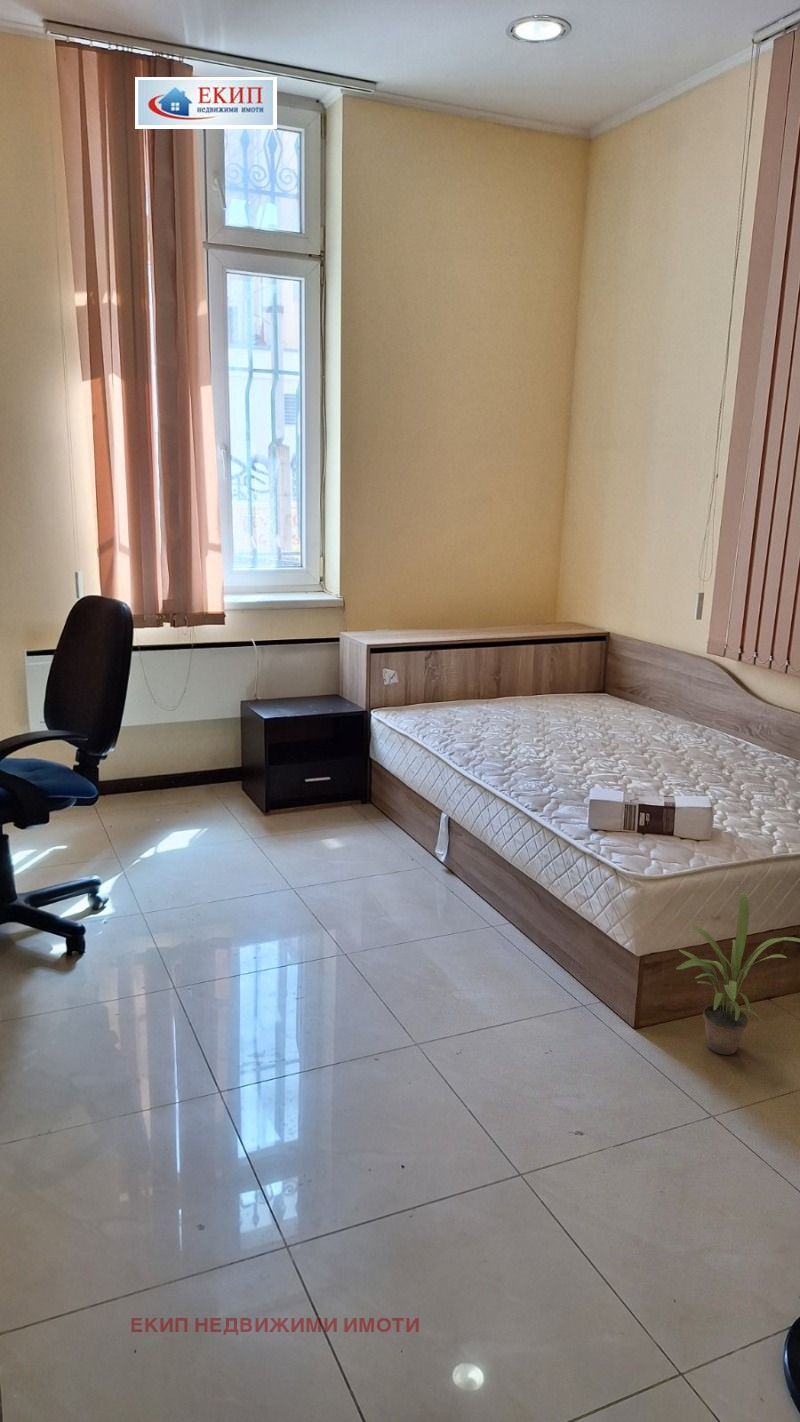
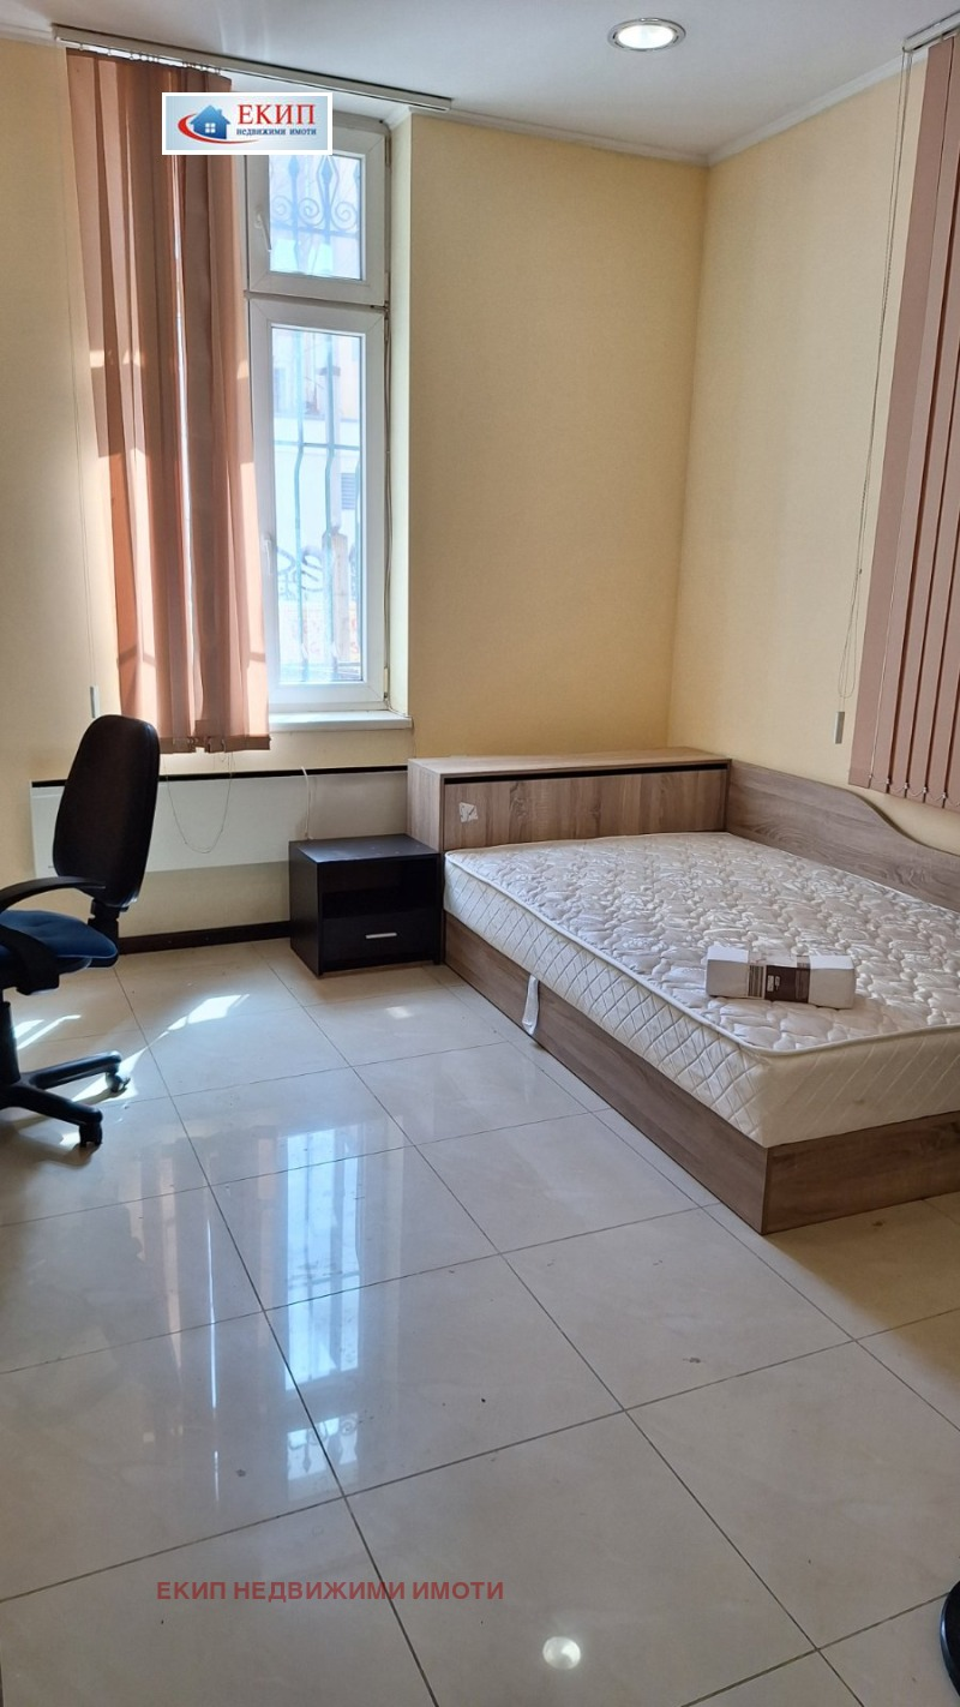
- potted plant [675,892,800,1056]
